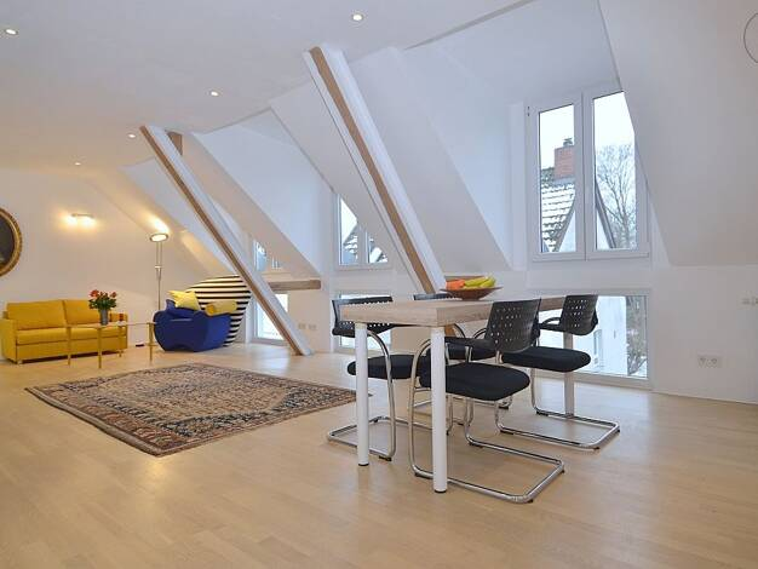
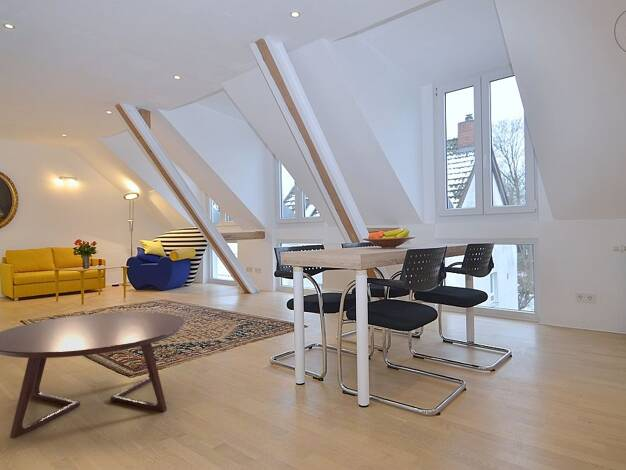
+ coffee table [0,311,186,439]
